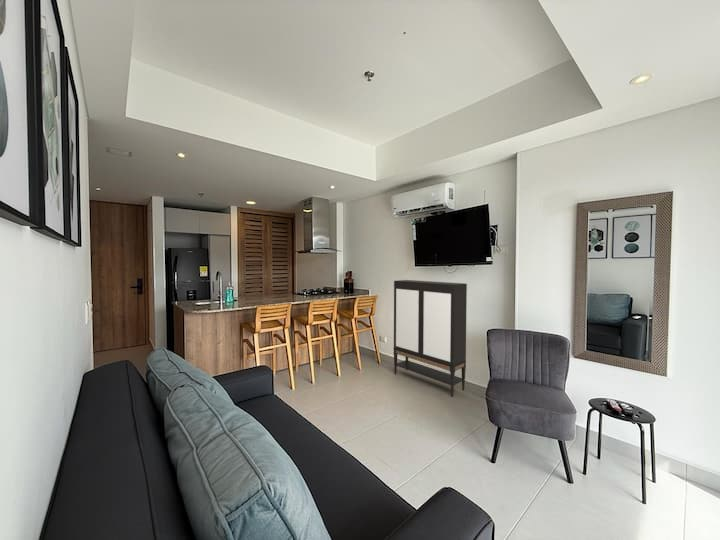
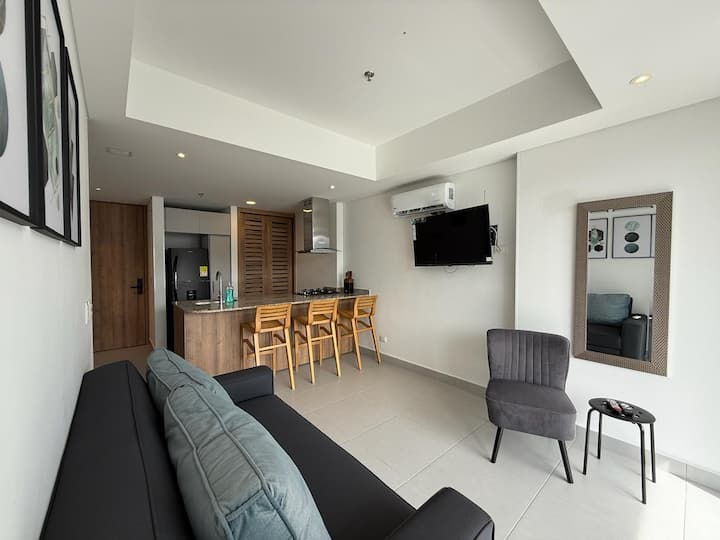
- storage cabinet [392,279,468,398]
